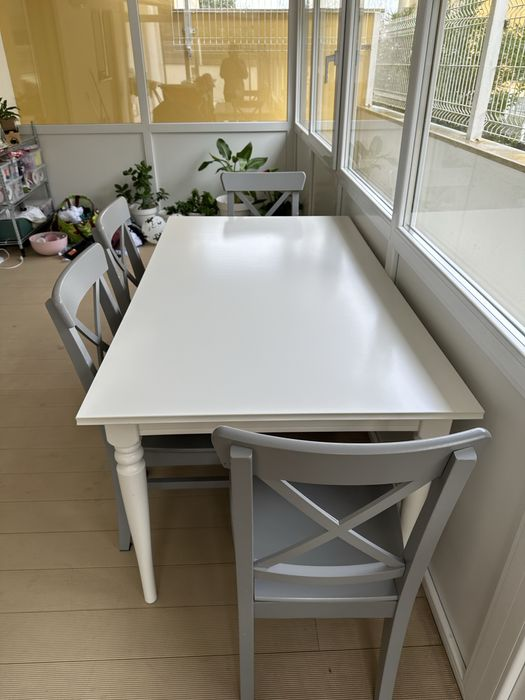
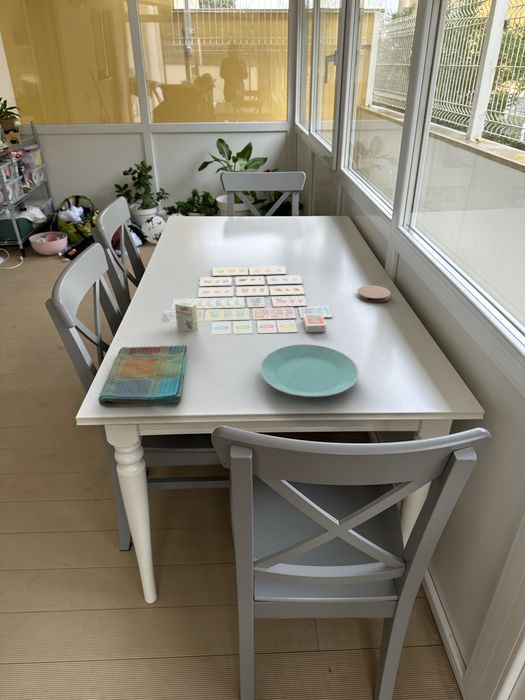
+ plate [259,343,360,398]
+ dish towel [98,344,188,409]
+ coaster [356,284,391,303]
+ board game [163,265,333,336]
